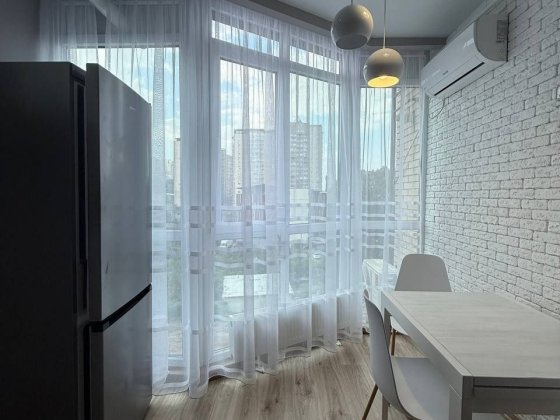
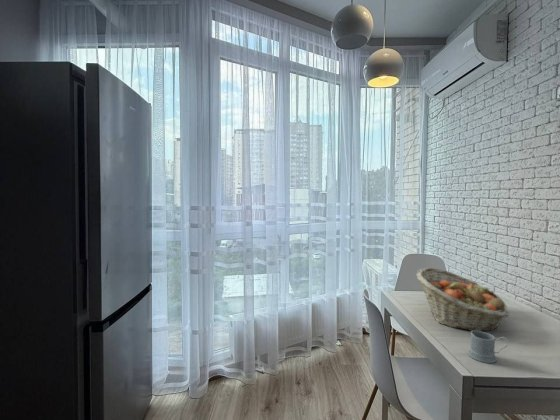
+ mug [467,330,509,364]
+ fruit basket [416,267,511,332]
